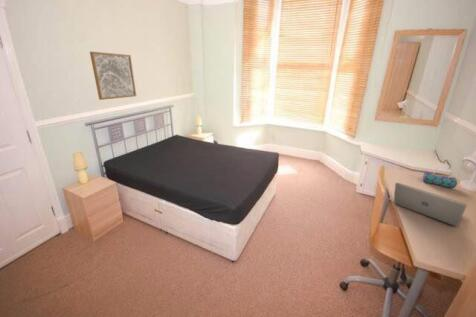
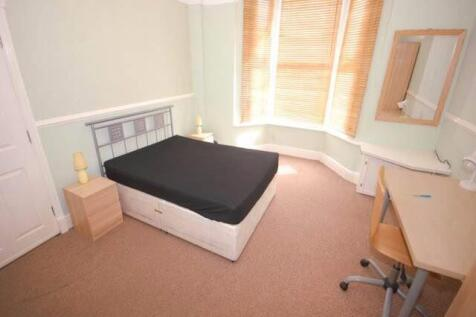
- laptop [393,182,468,227]
- wall art [89,51,137,101]
- pencil case [422,170,458,189]
